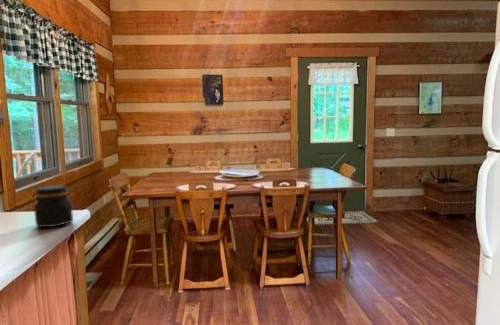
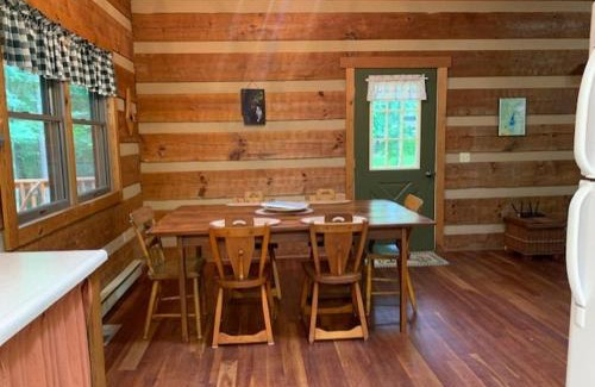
- jar [33,184,74,228]
